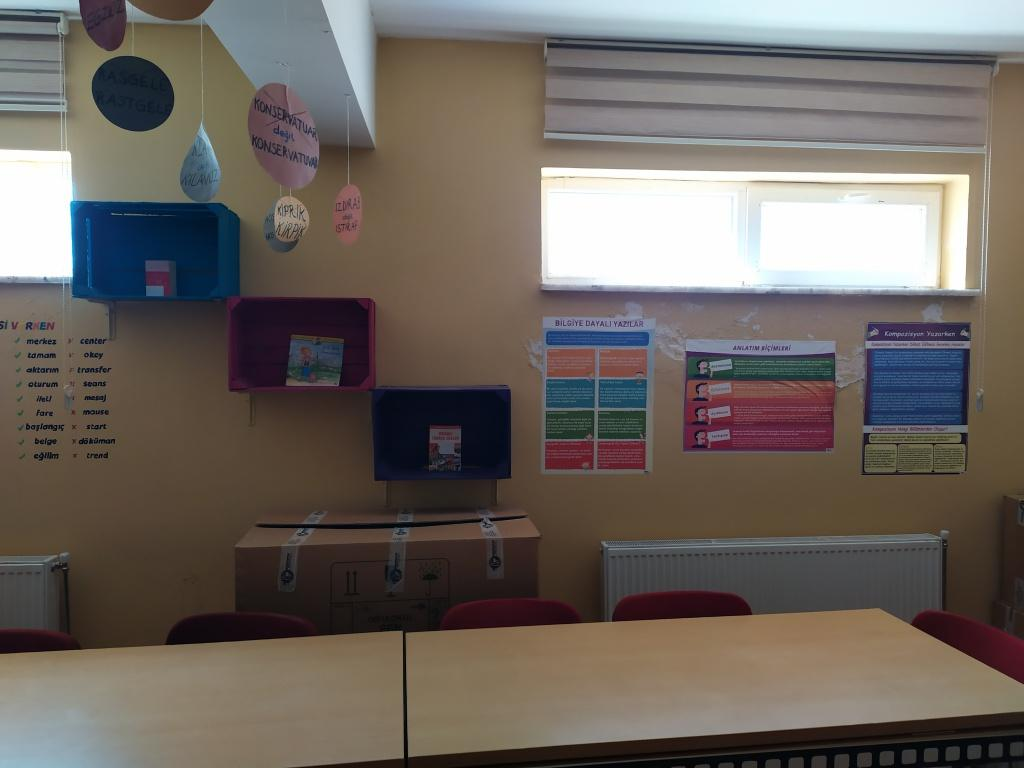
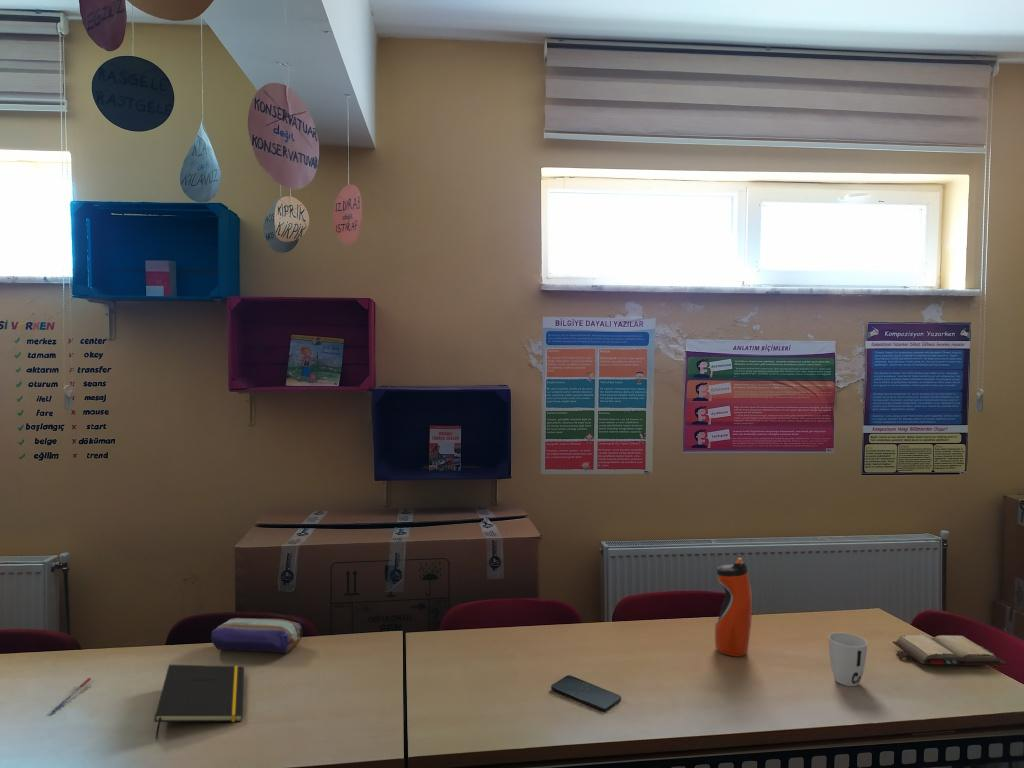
+ pen [48,677,92,716]
+ smartphone [550,674,622,713]
+ water bottle [714,557,753,657]
+ cup [828,631,868,687]
+ notepad [153,664,245,740]
+ hardback book [892,634,1008,666]
+ pencil case [211,617,303,654]
